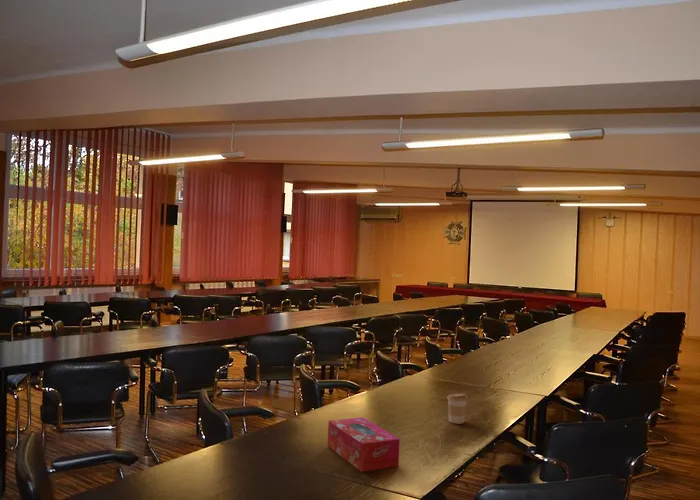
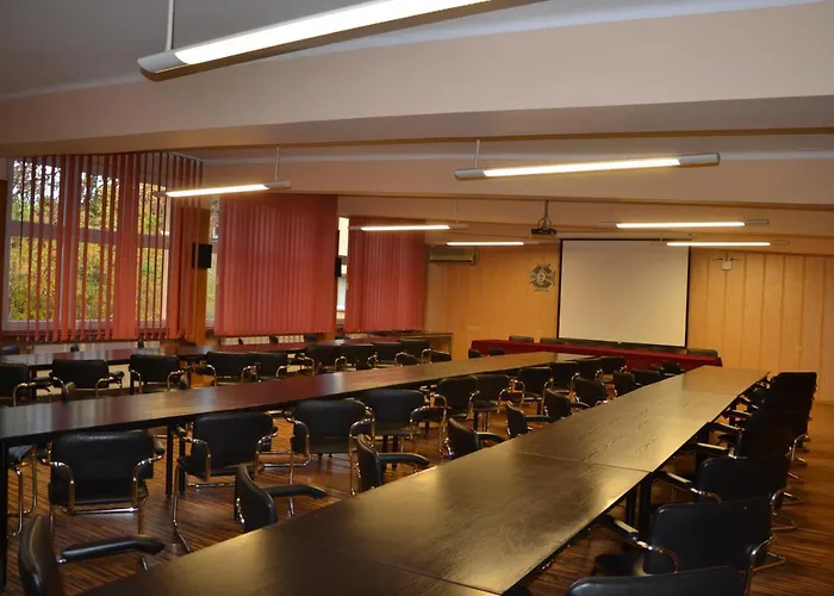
- coffee cup [446,392,469,425]
- tissue box [327,416,401,473]
